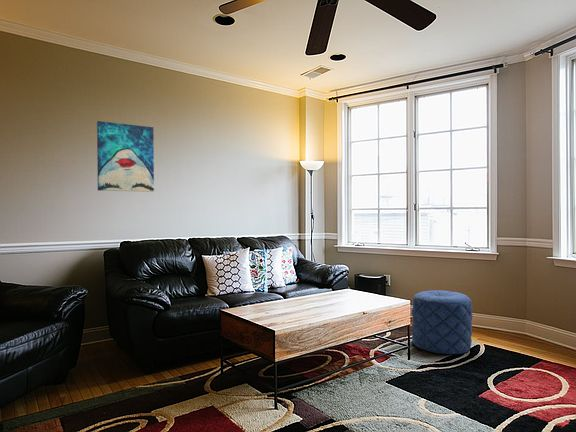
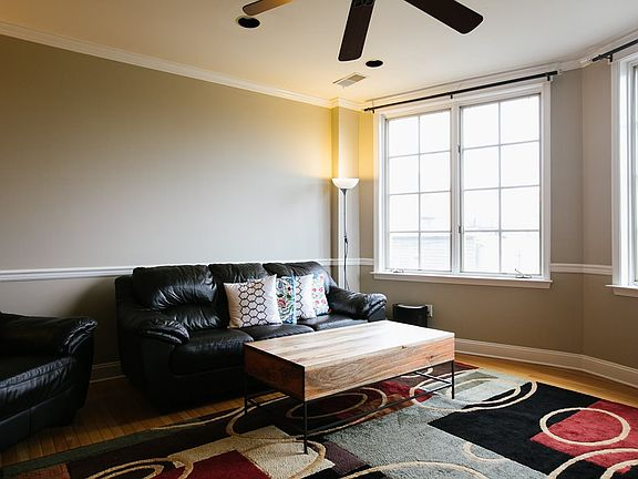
- wall art [96,120,155,193]
- pouf [410,289,473,355]
